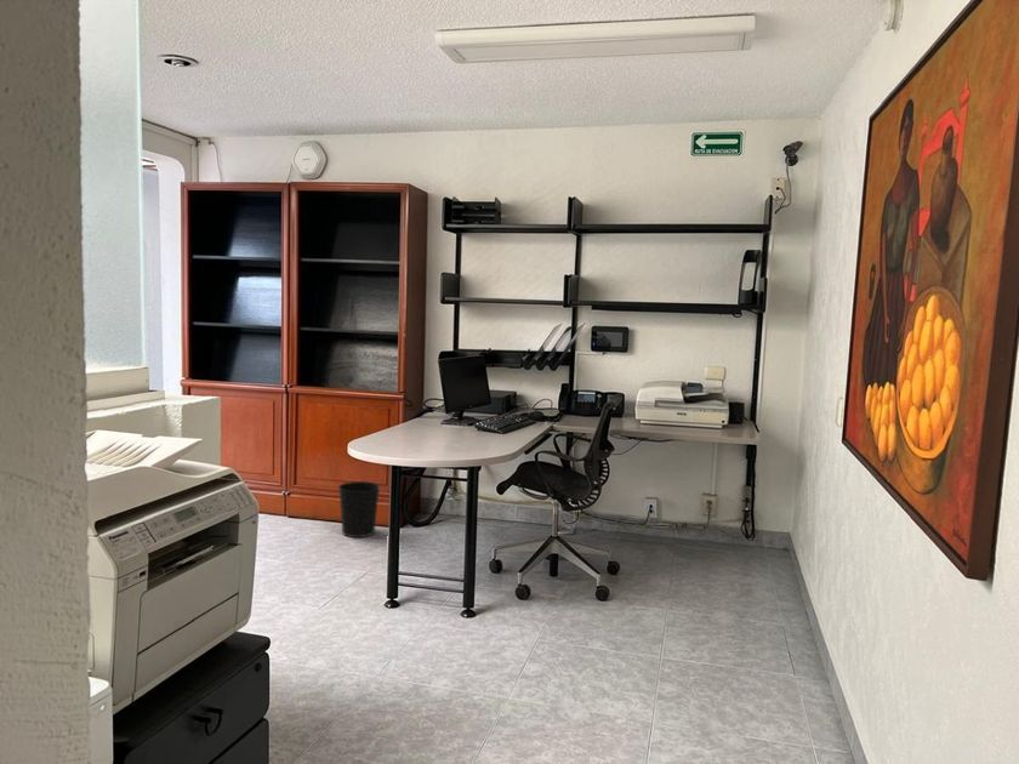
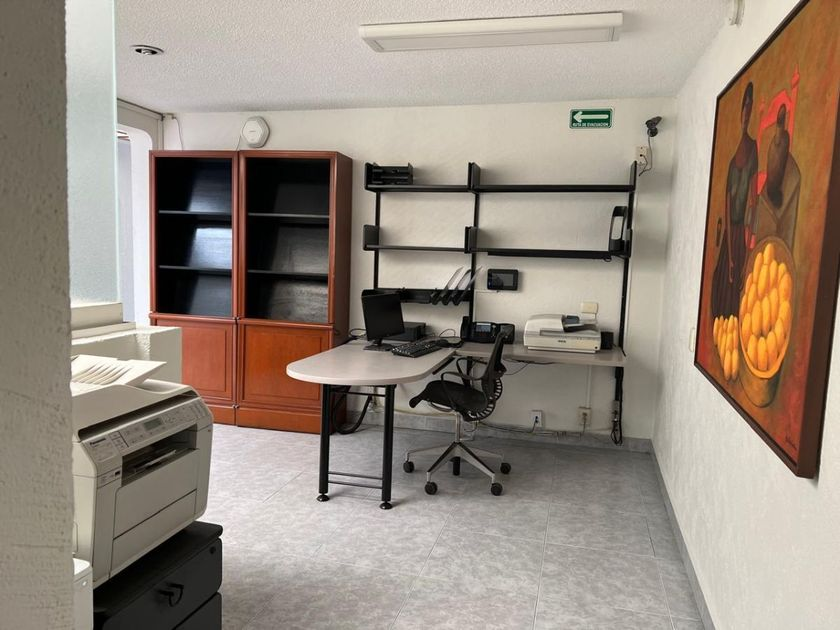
- wastebasket [337,480,381,538]
